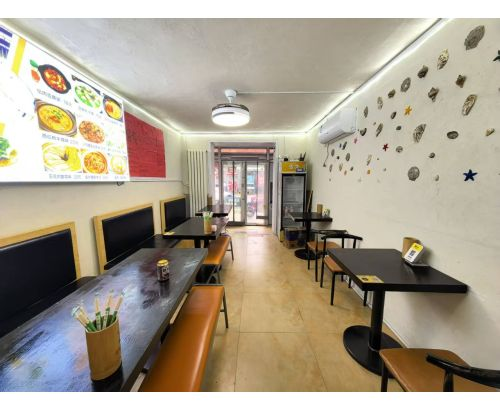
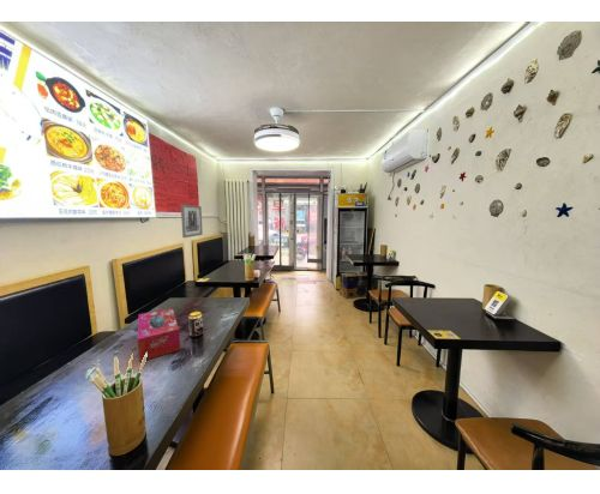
+ tissue box [137,307,181,362]
+ wall art [180,204,204,239]
